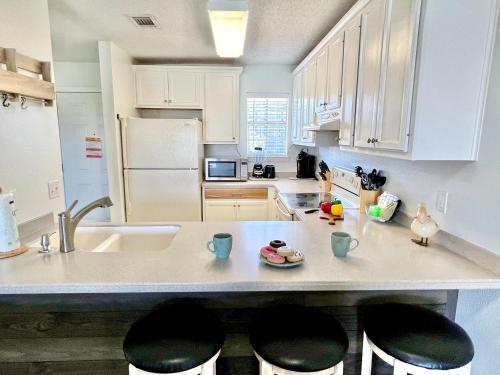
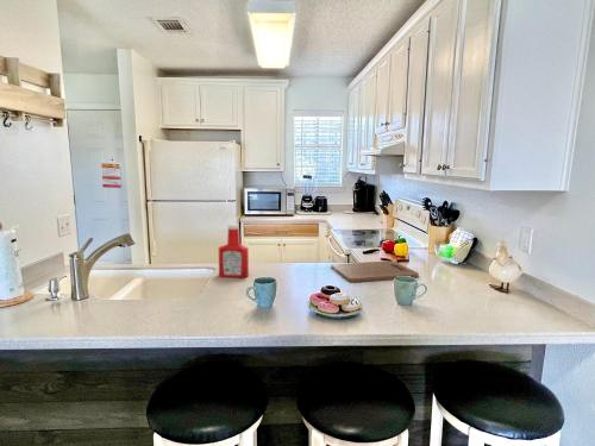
+ soap bottle [218,224,250,278]
+ cutting board [330,259,420,283]
